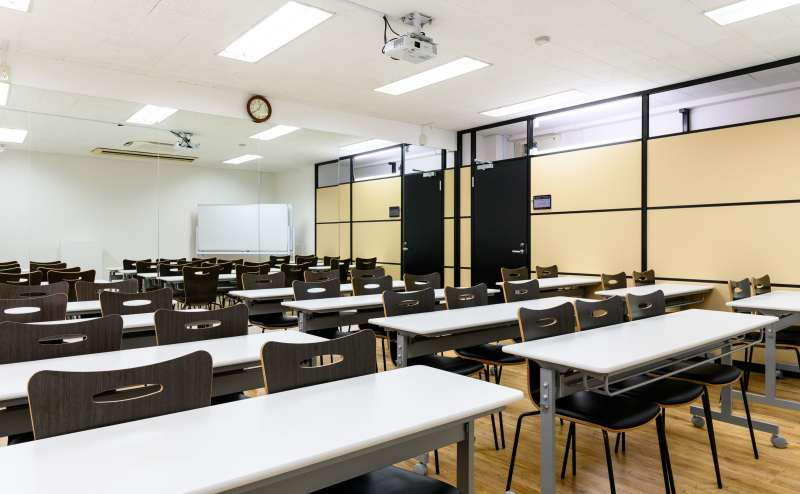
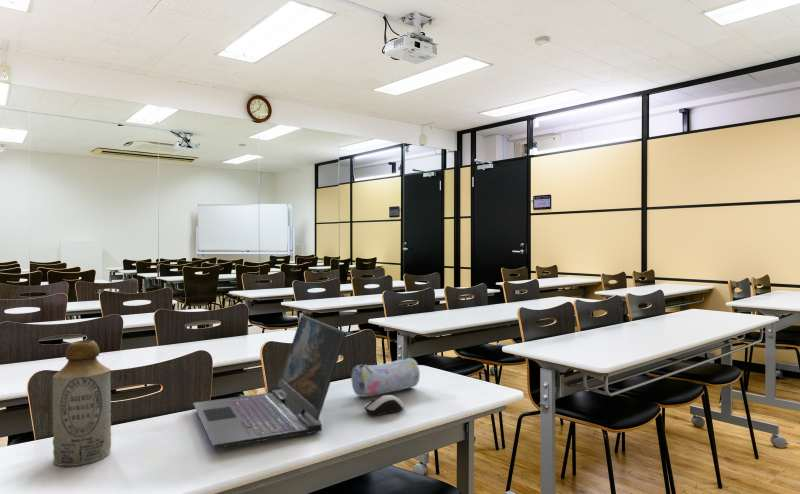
+ pencil case [350,357,421,398]
+ bottle [52,340,112,467]
+ computer mouse [363,394,405,416]
+ laptop [192,314,348,449]
